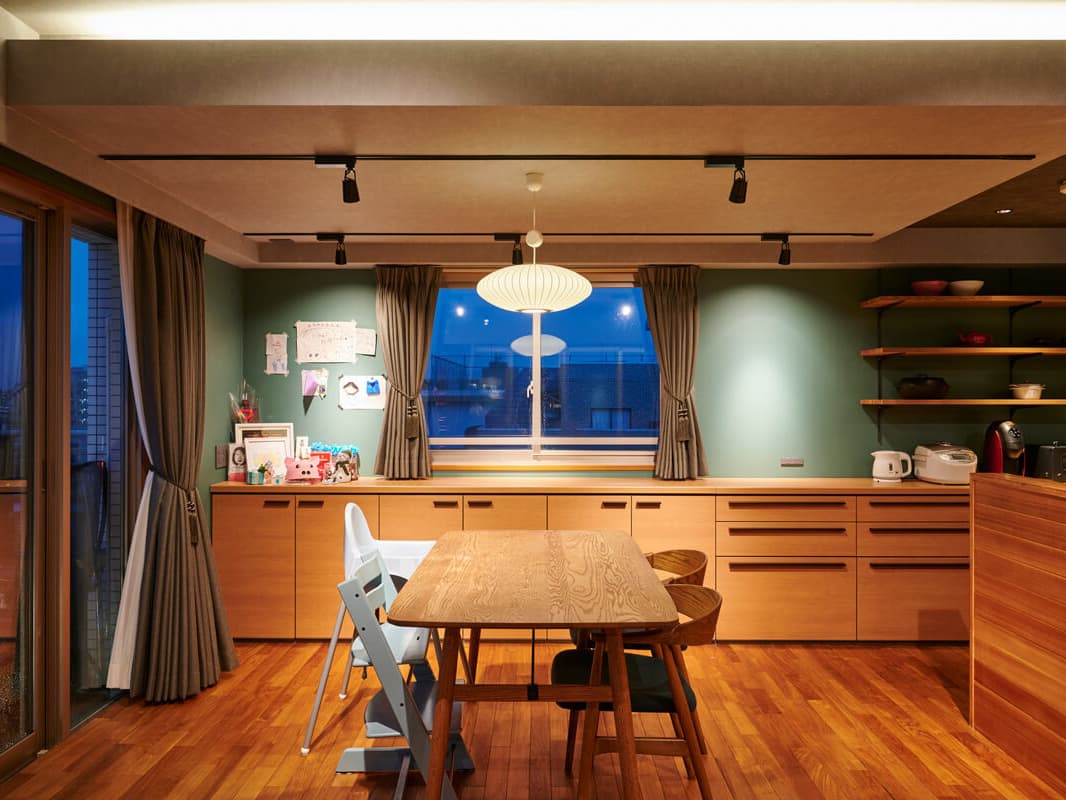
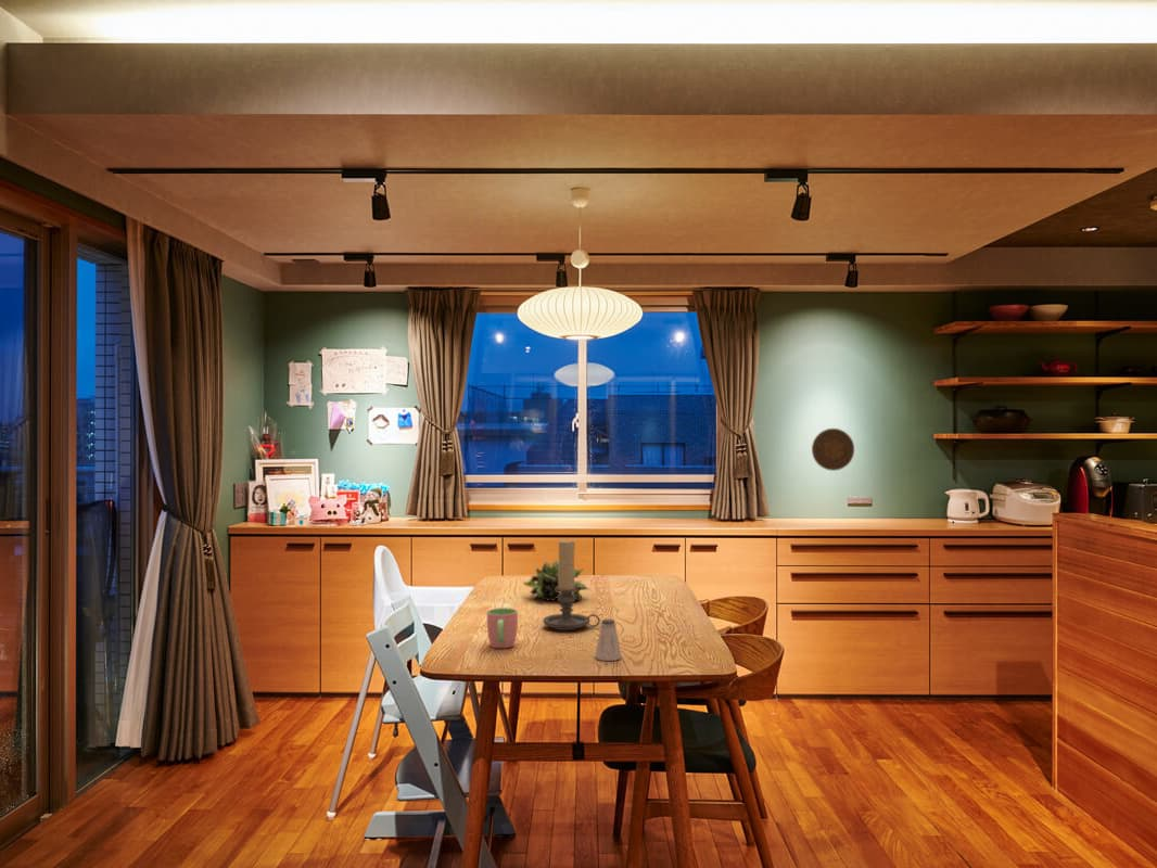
+ succulent plant [522,559,592,602]
+ saltshaker [594,618,623,662]
+ candle holder [542,539,601,631]
+ cup [486,607,519,649]
+ decorative plate [811,427,855,472]
